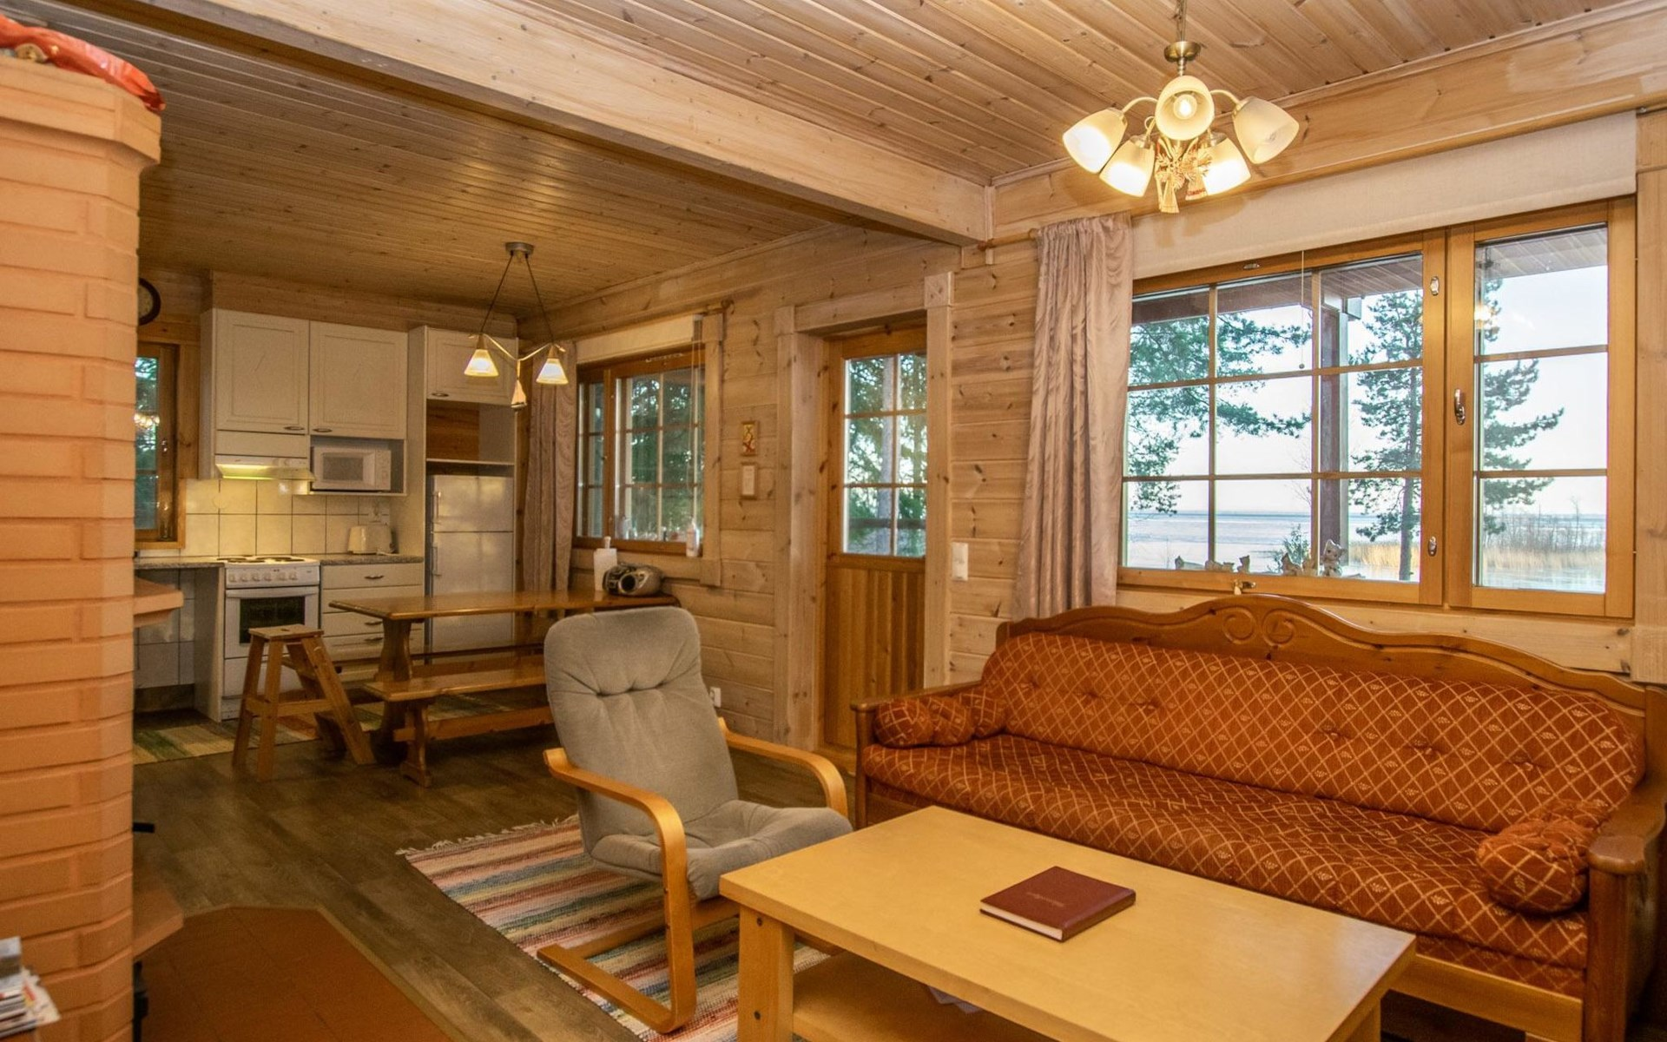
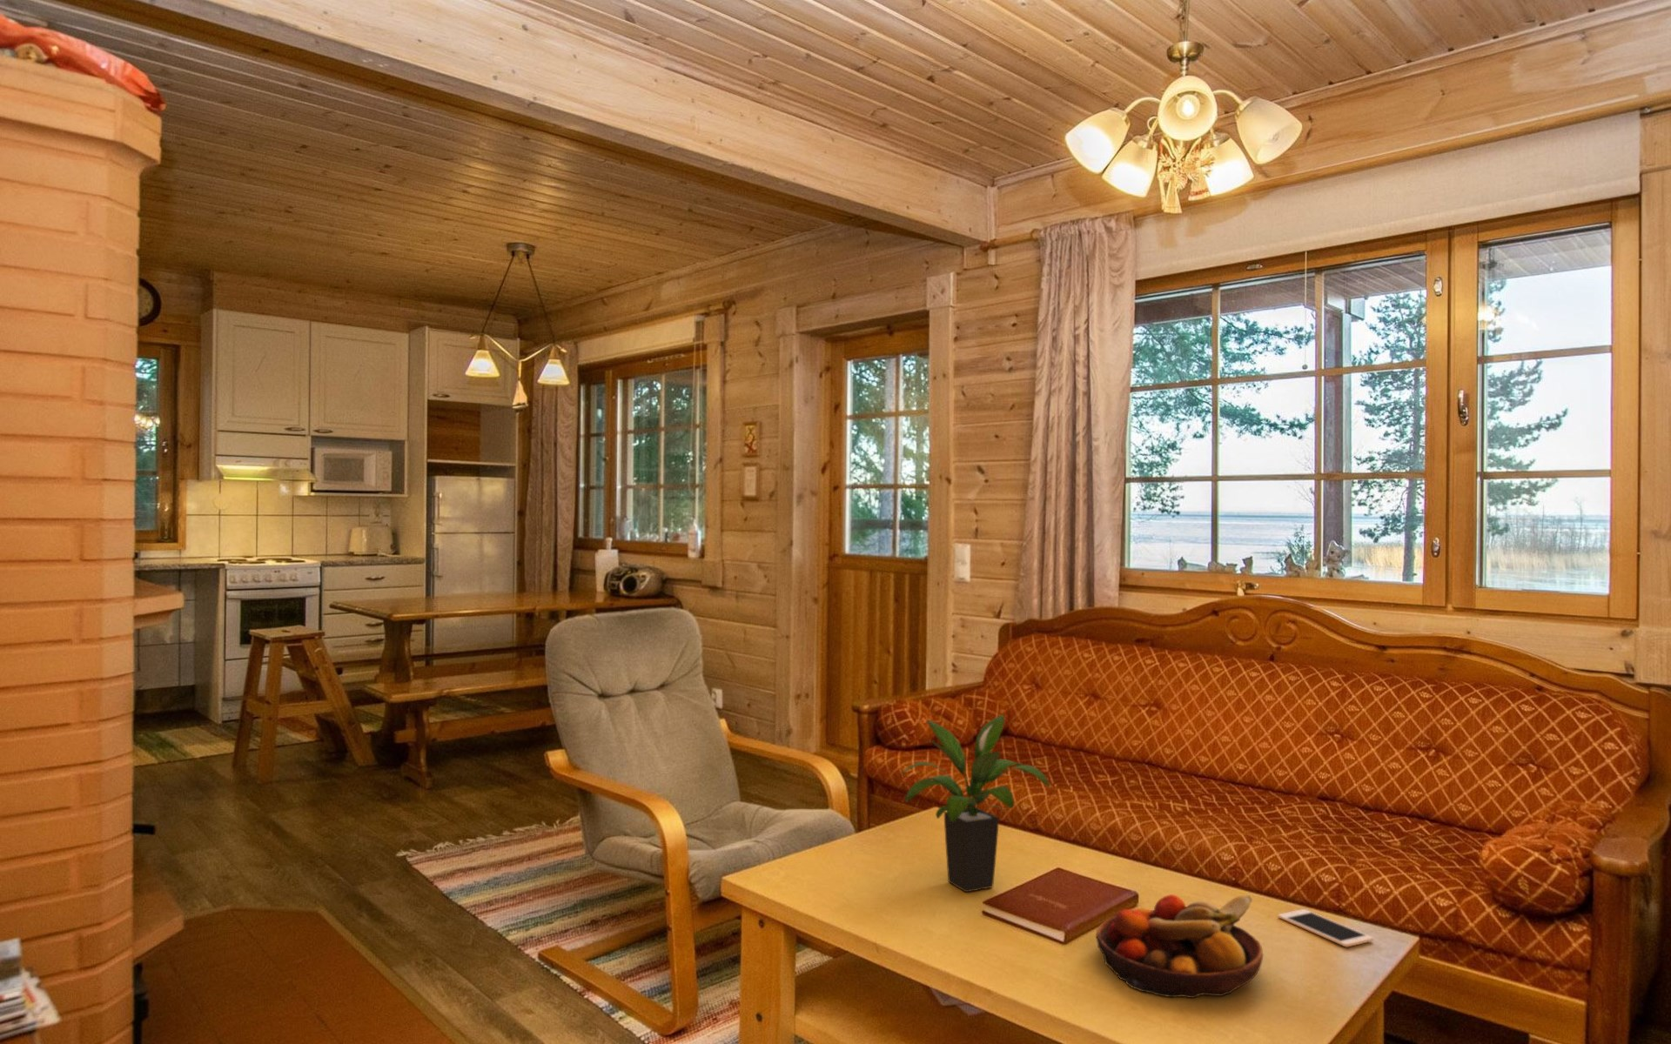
+ fruit bowl [1095,894,1263,998]
+ potted plant [899,714,1050,892]
+ cell phone [1276,908,1374,948]
